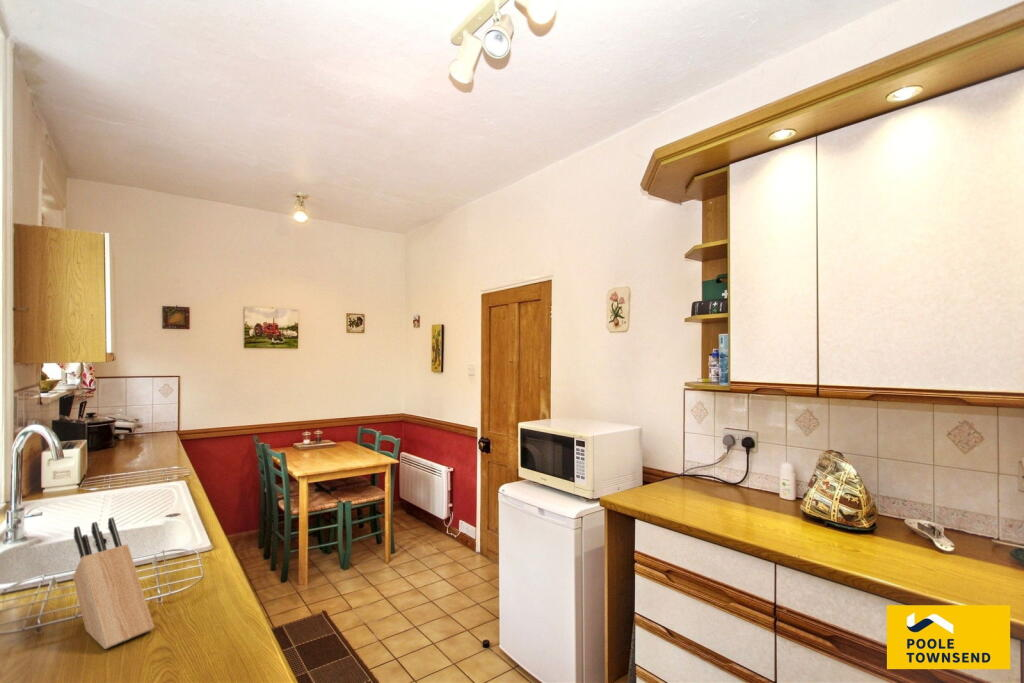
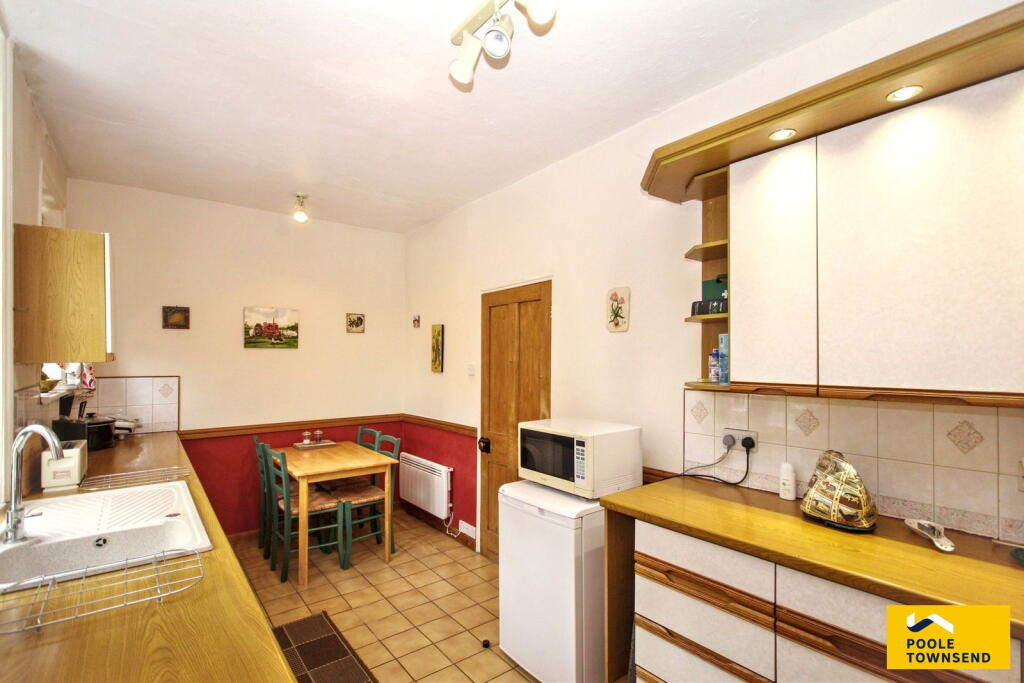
- knife block [72,516,155,650]
